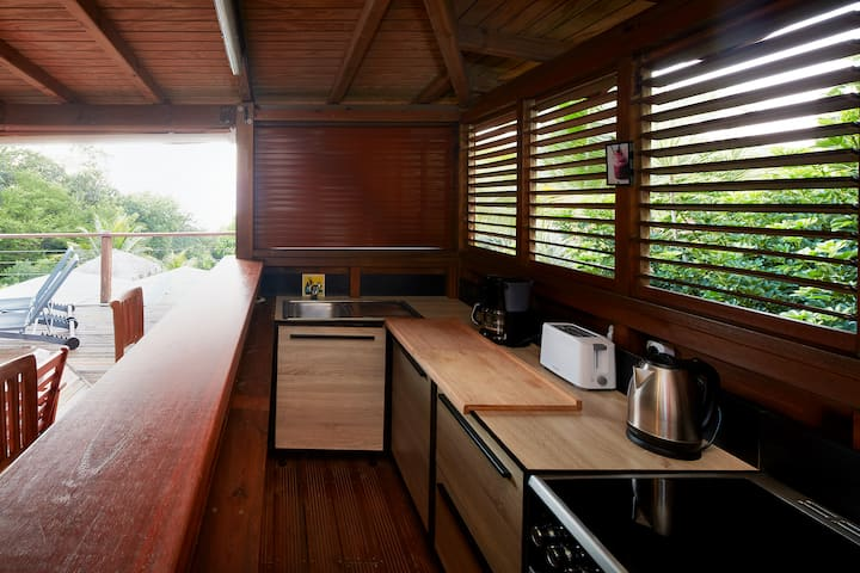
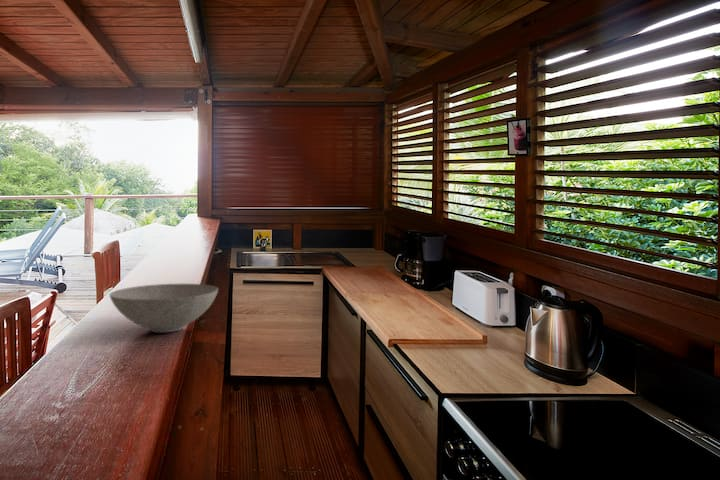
+ bowl [109,283,219,334]
